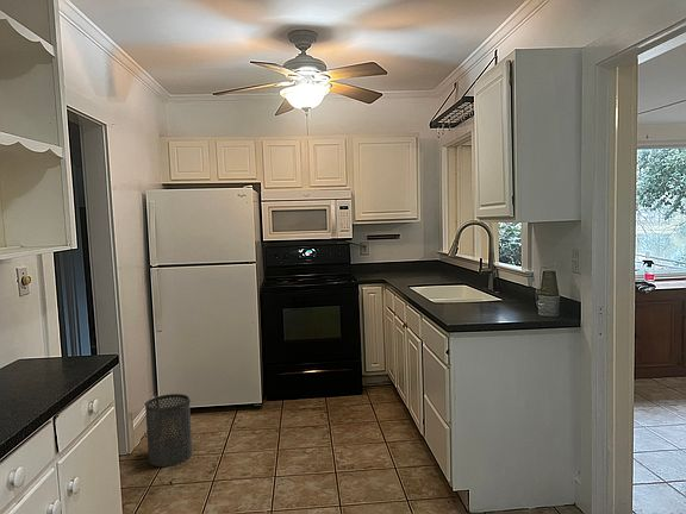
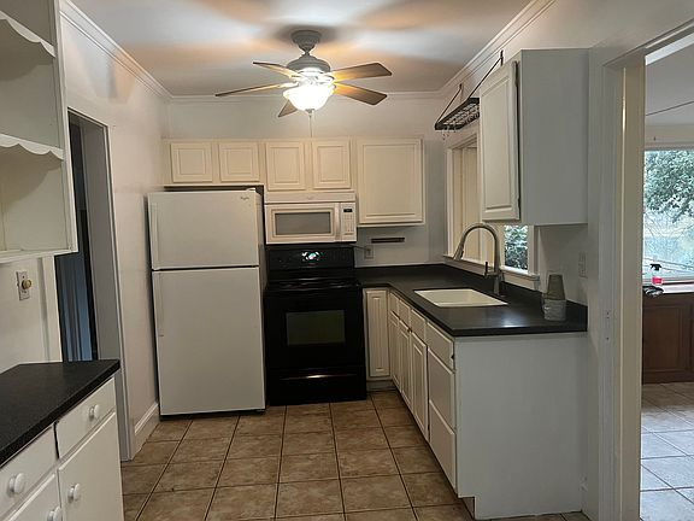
- trash can [144,393,193,468]
